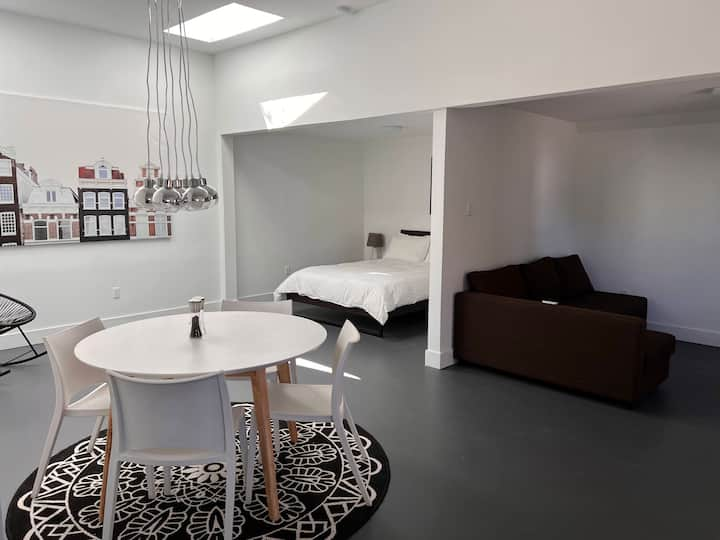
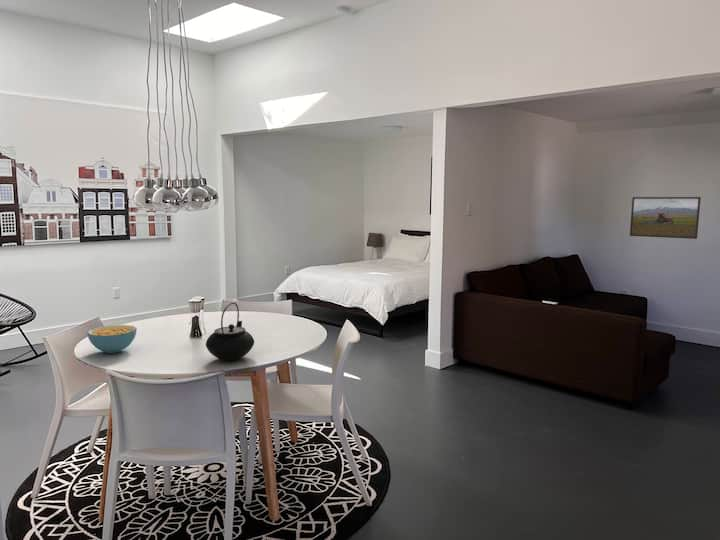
+ teapot [205,302,255,362]
+ cereal bowl [86,324,138,354]
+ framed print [629,196,702,240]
